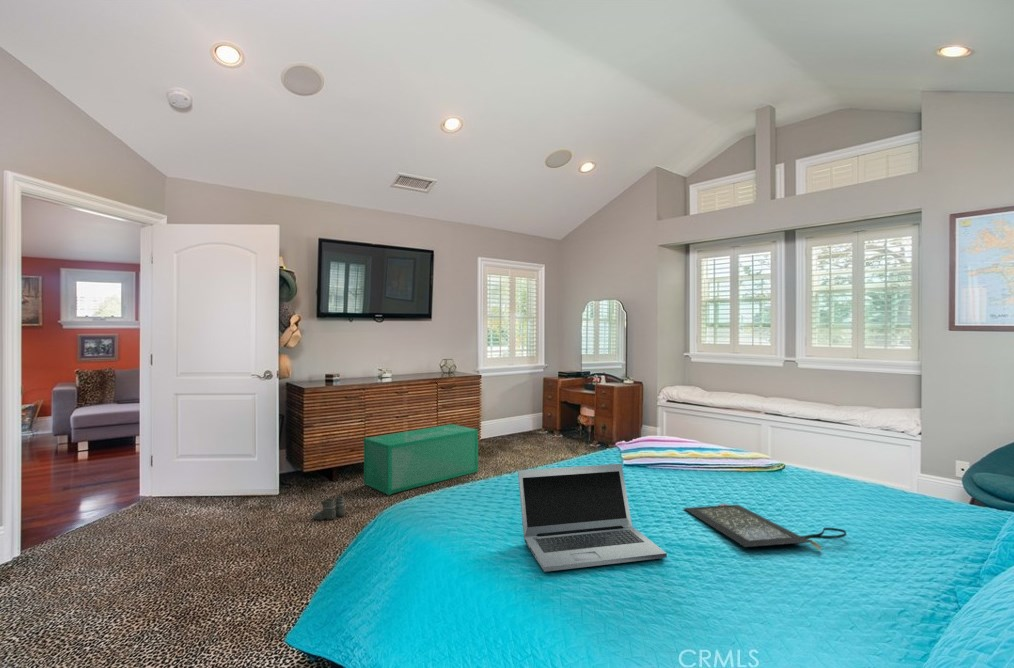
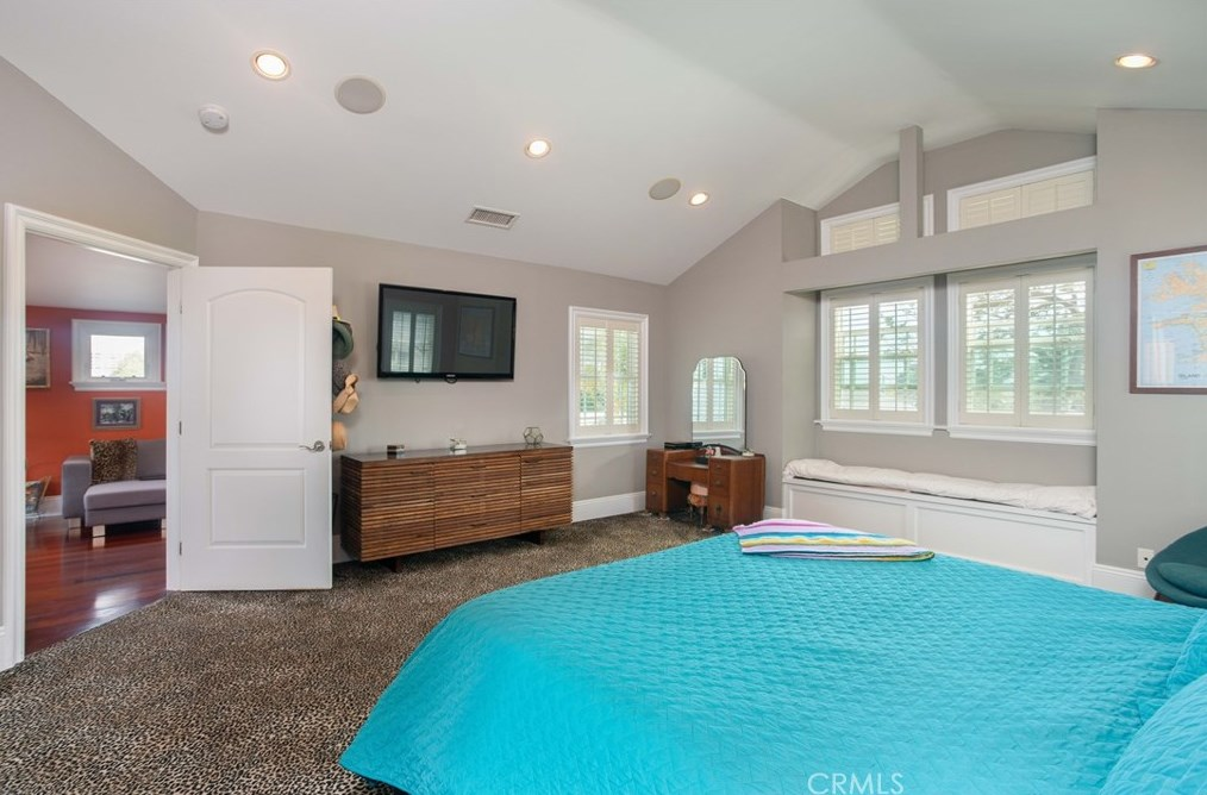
- boots [312,494,346,523]
- storage bin [363,423,479,496]
- laptop [517,463,668,573]
- clutch bag [682,503,847,551]
